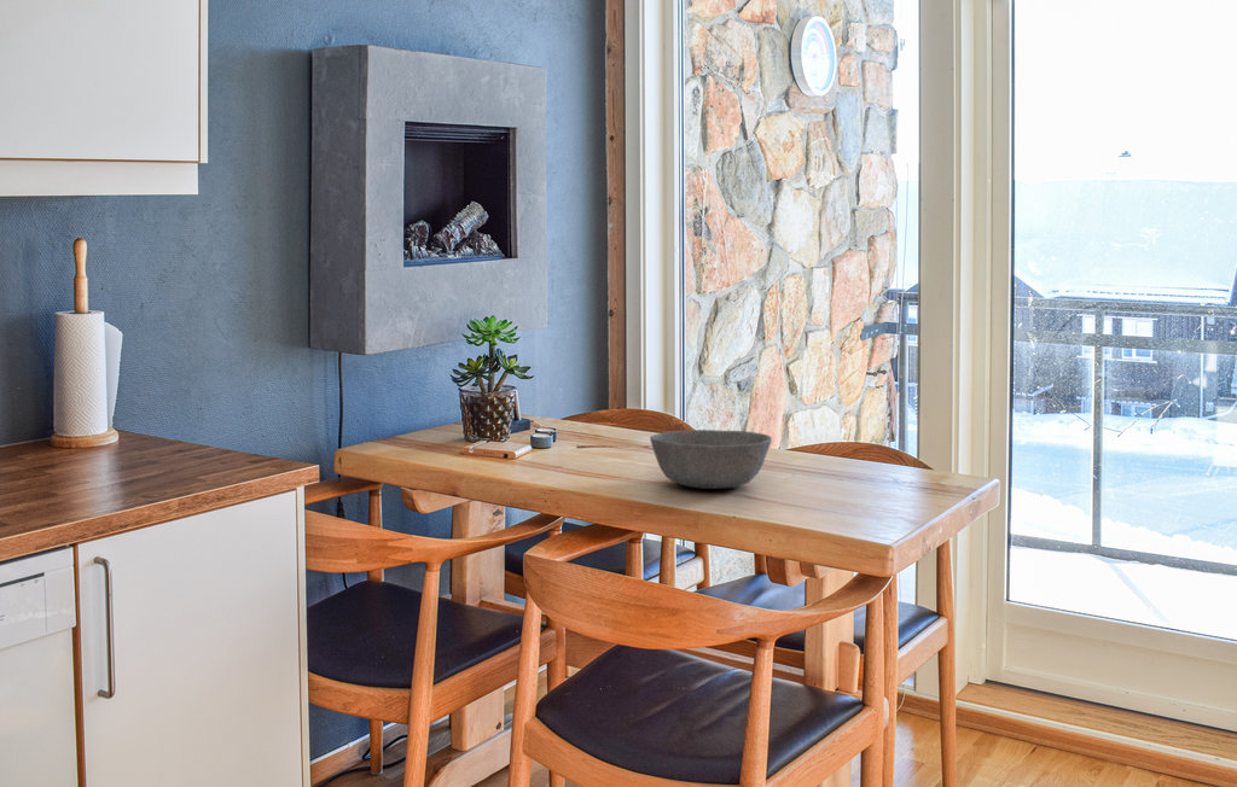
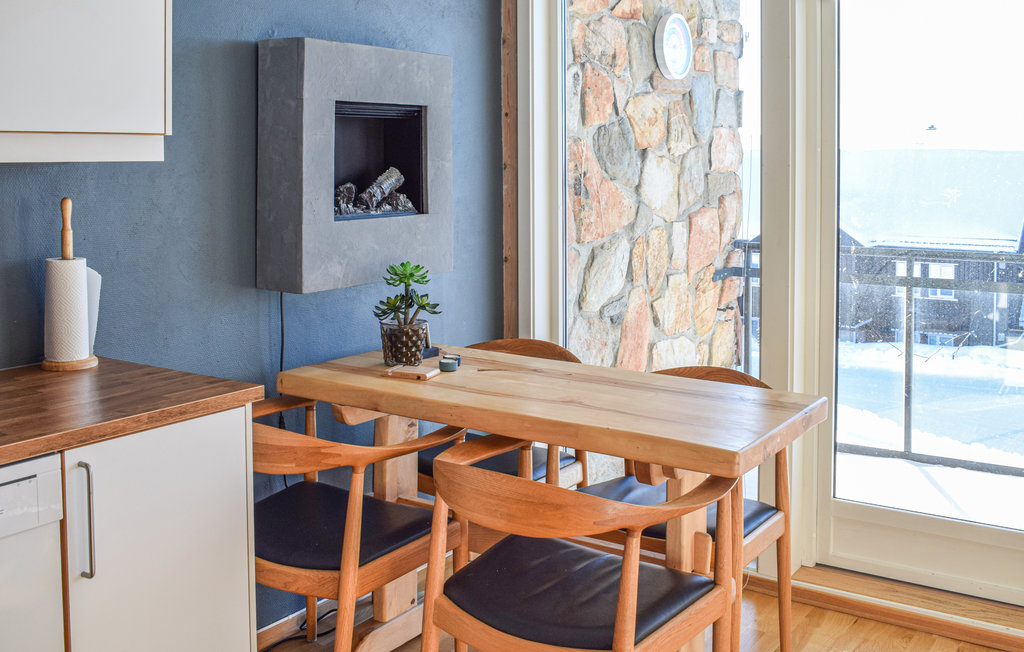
- bowl [649,429,773,490]
